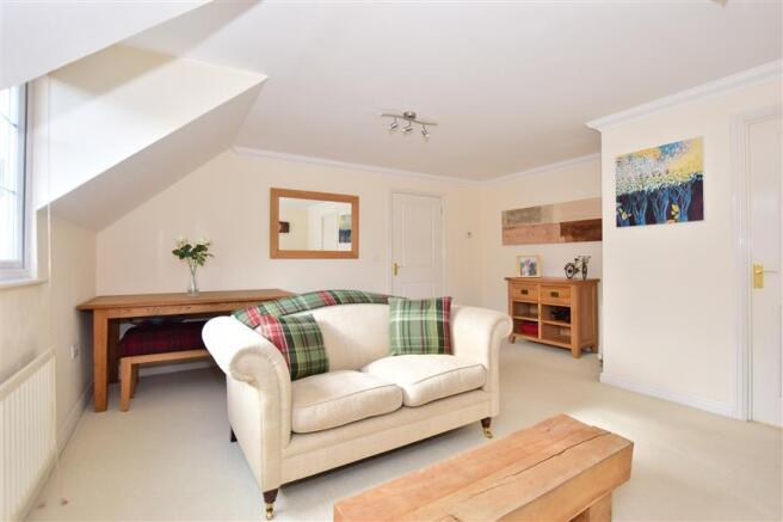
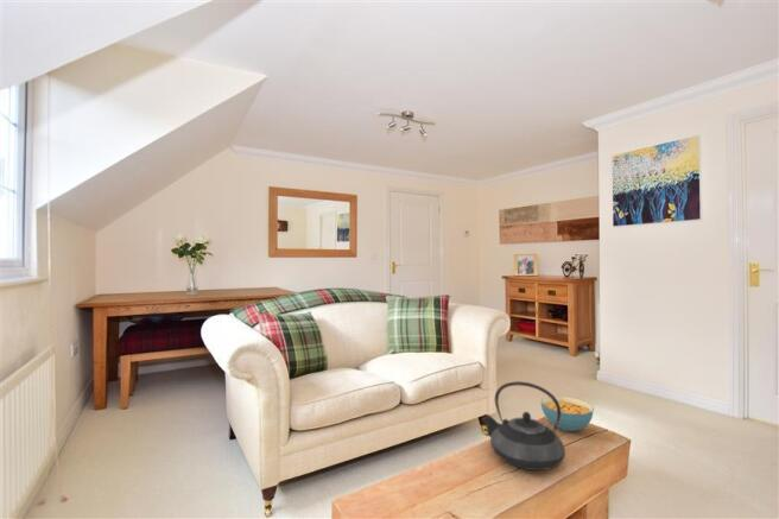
+ cereal bowl [540,395,595,432]
+ teapot [482,380,566,471]
